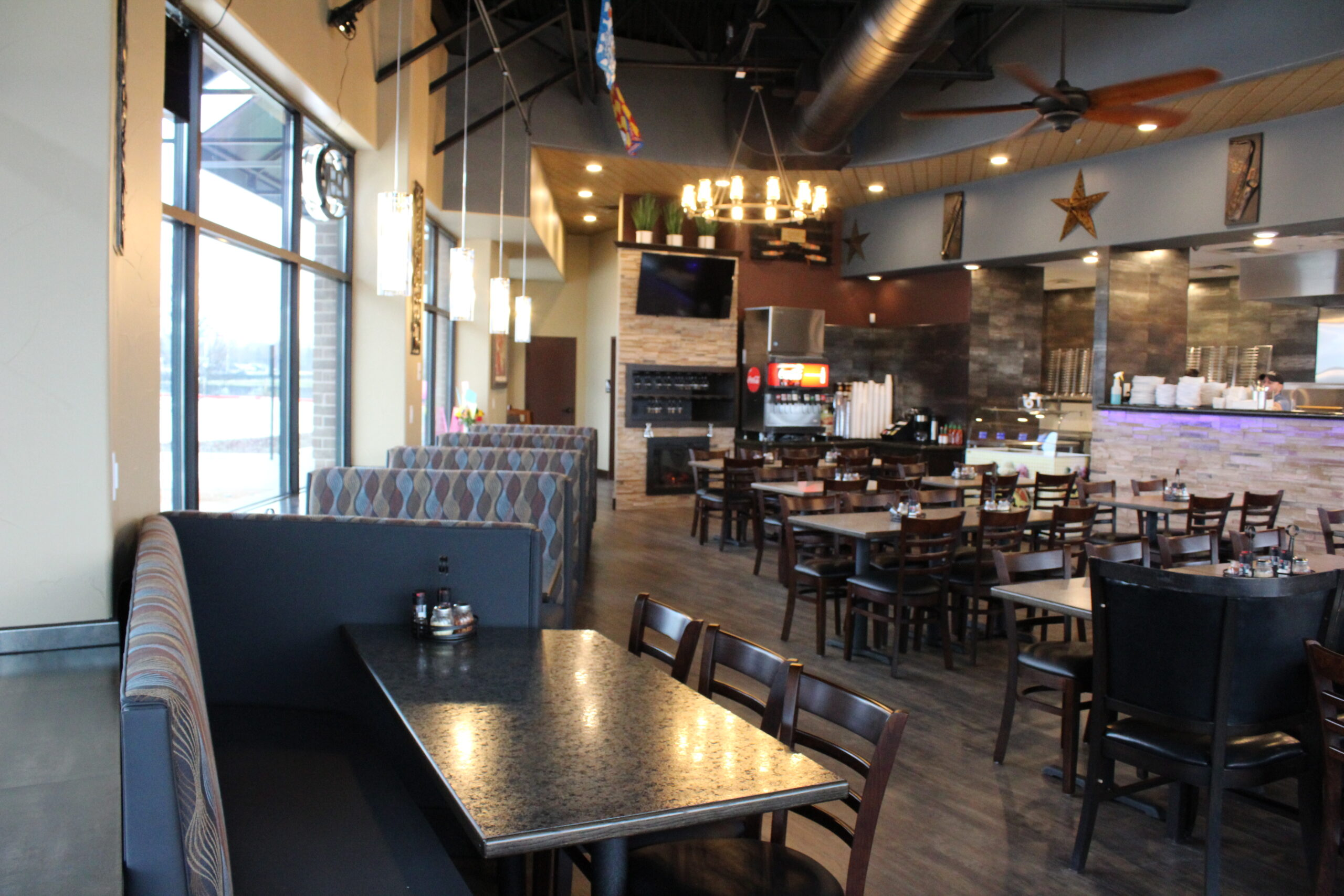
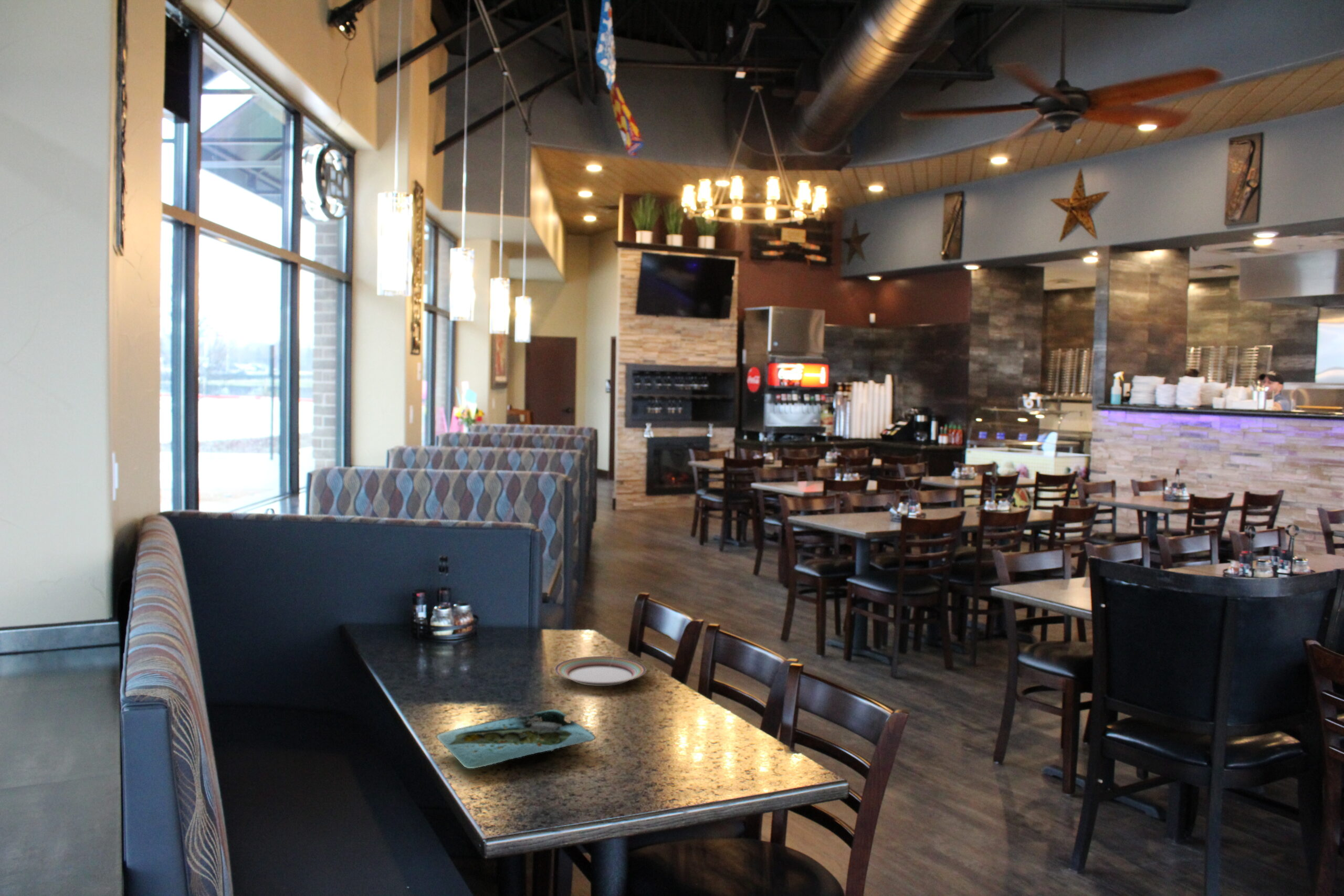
+ platter [435,709,596,769]
+ plate [554,656,646,687]
